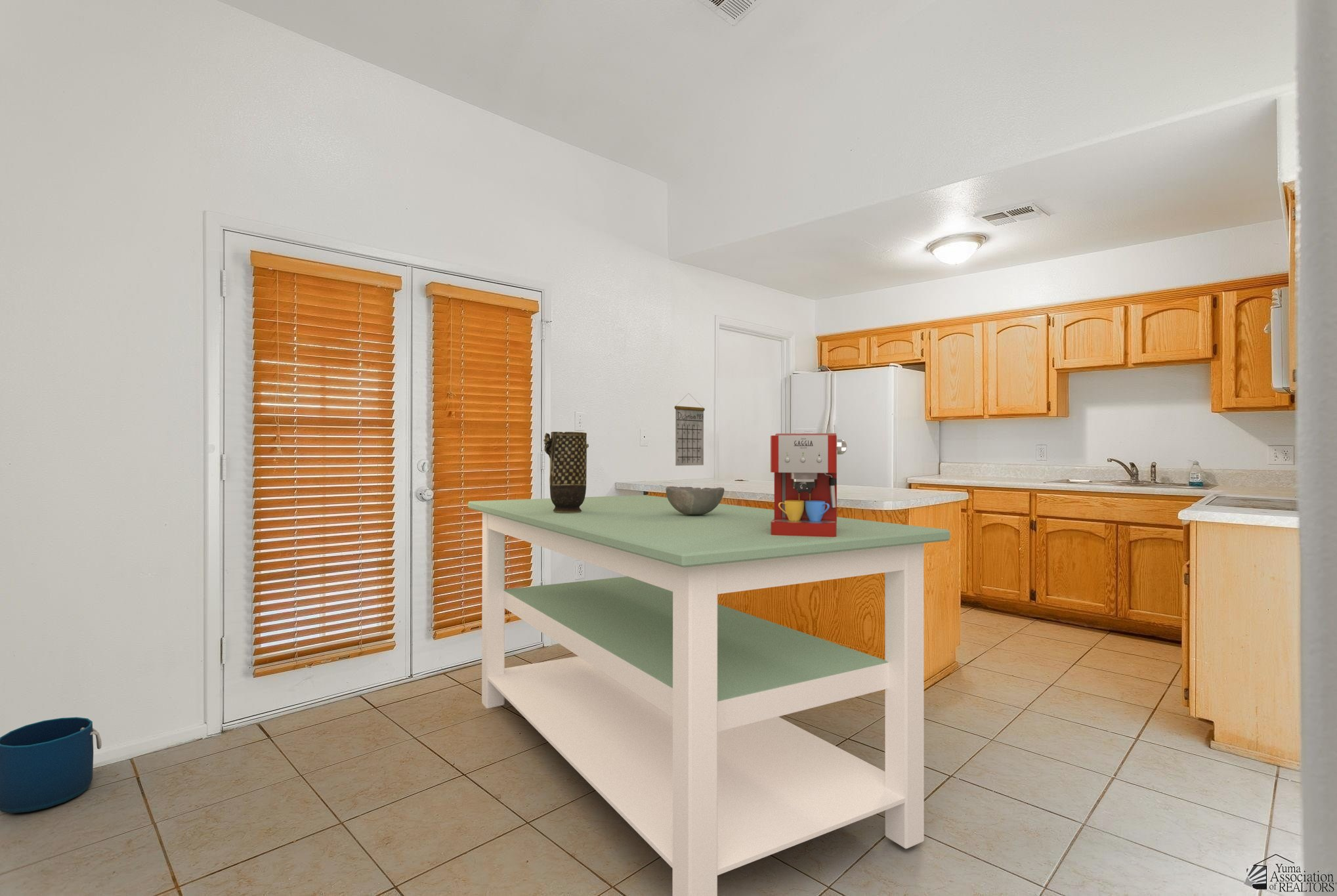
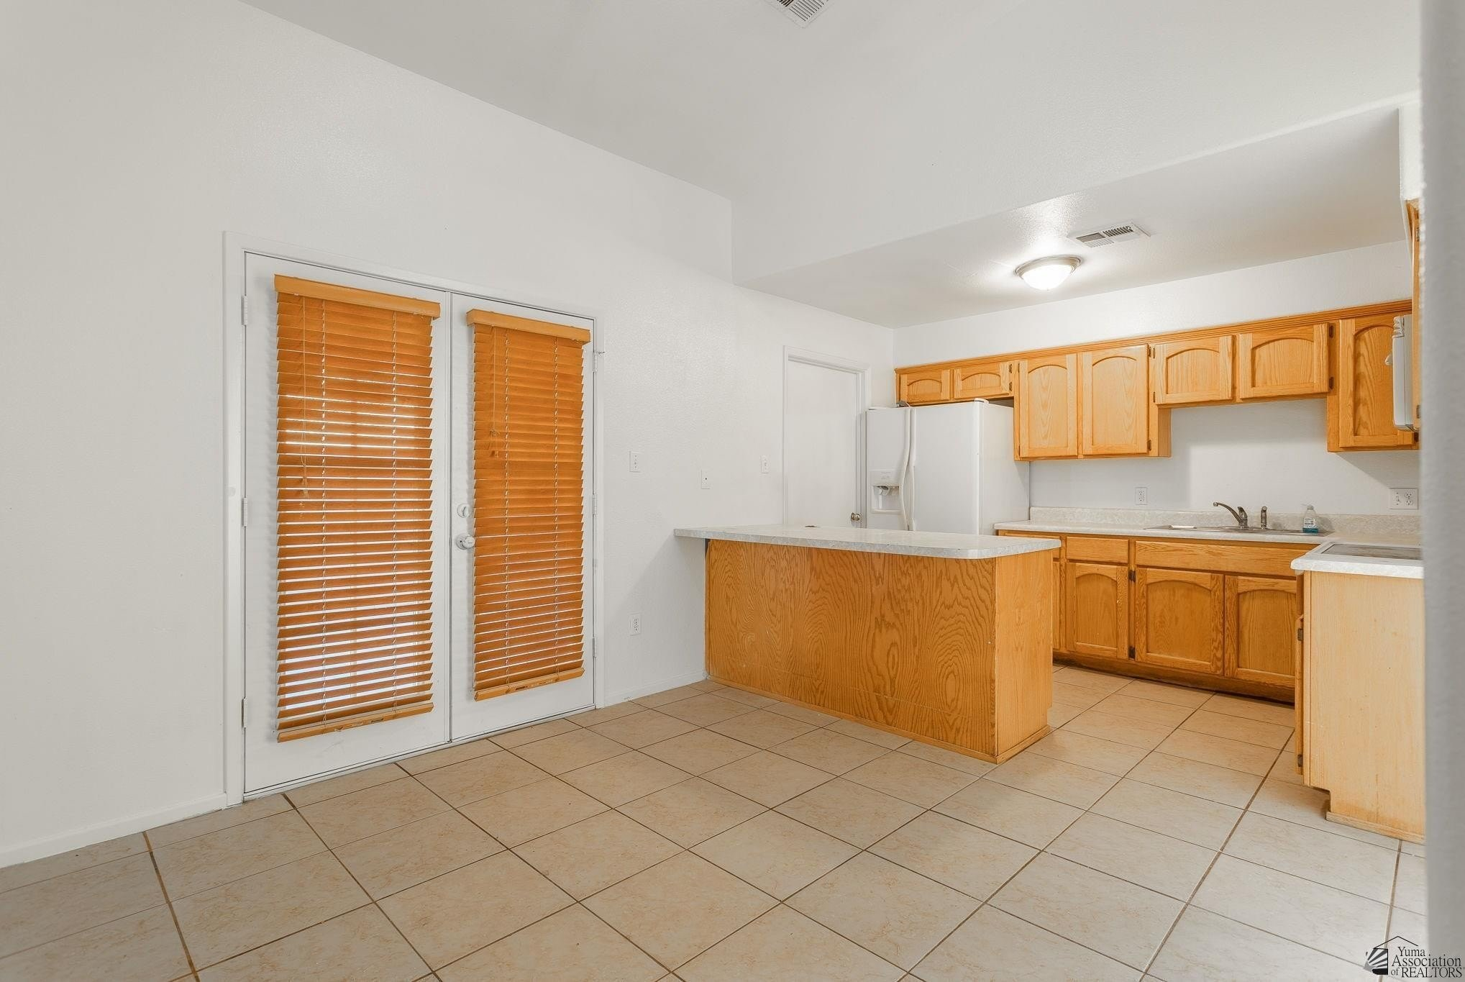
- coffee maker [770,433,847,537]
- bowl [665,486,725,515]
- vase [543,431,589,513]
- dining table [467,494,950,896]
- bucket [0,717,102,814]
- calendar [674,393,706,466]
